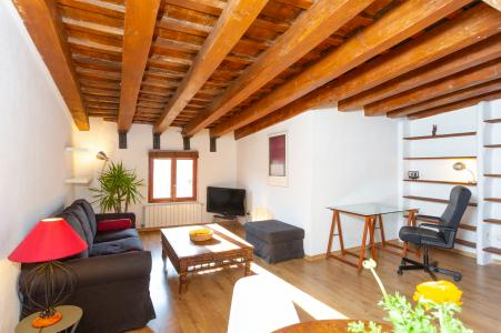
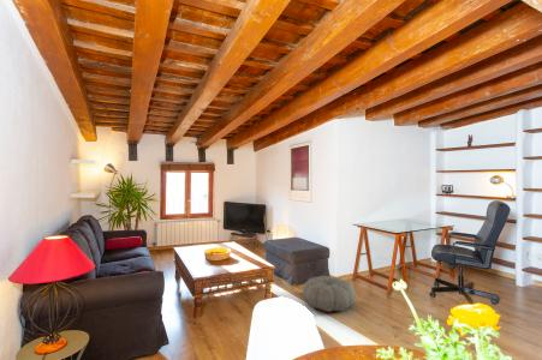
+ pouf [302,275,357,313]
